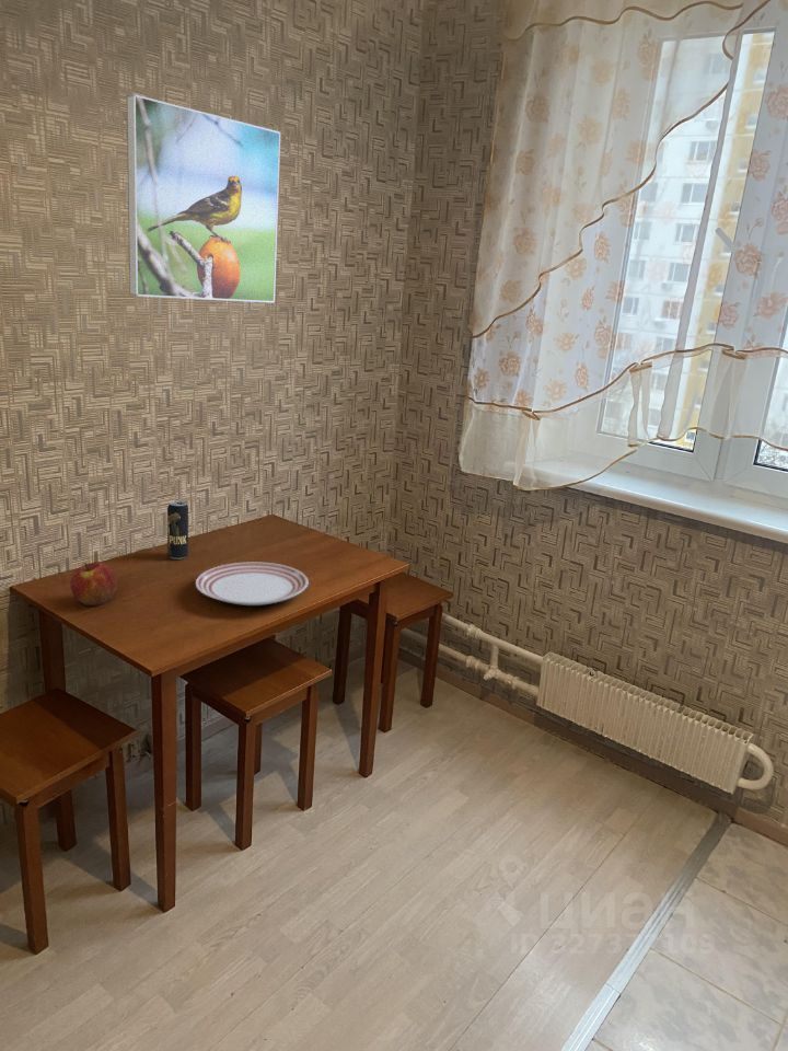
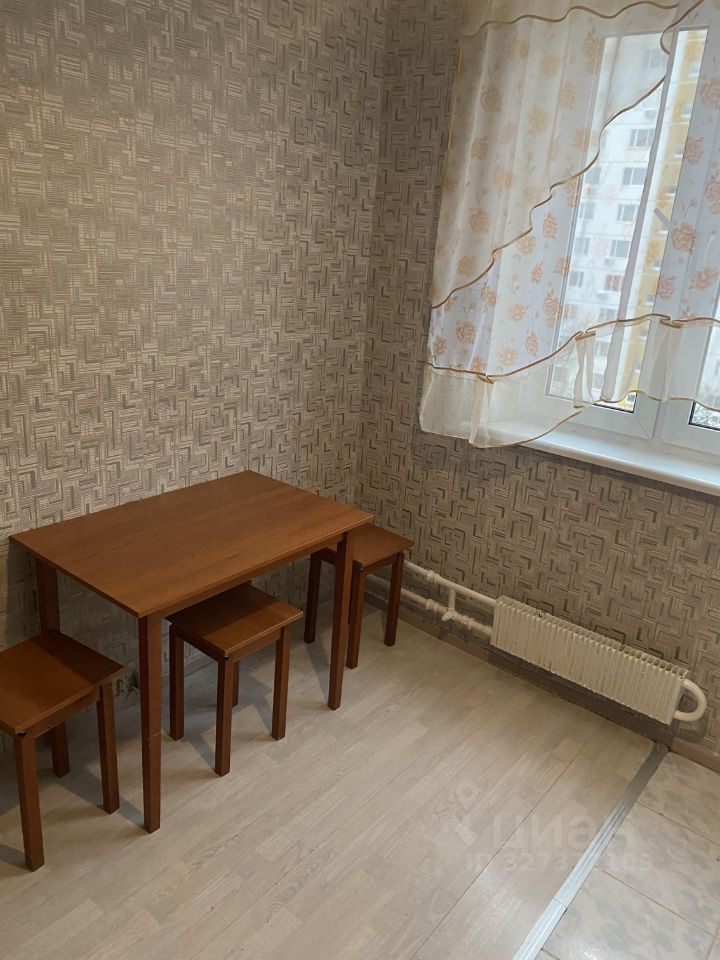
- apple [69,561,118,607]
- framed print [126,93,281,303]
- dinner plate [195,562,310,607]
- beverage can [166,499,189,561]
